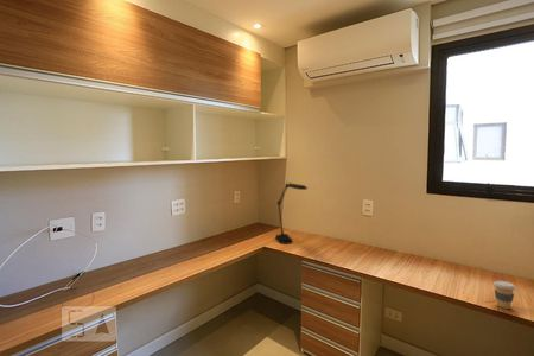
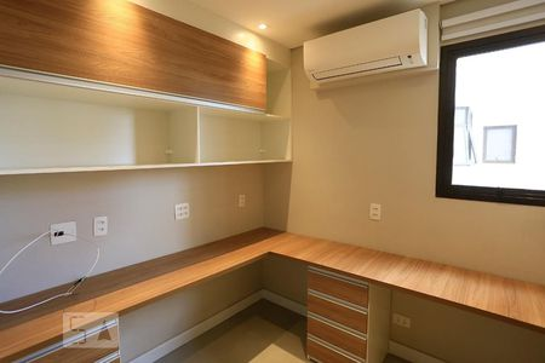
- desk lamp [274,182,309,246]
- coffee cup [492,280,517,310]
